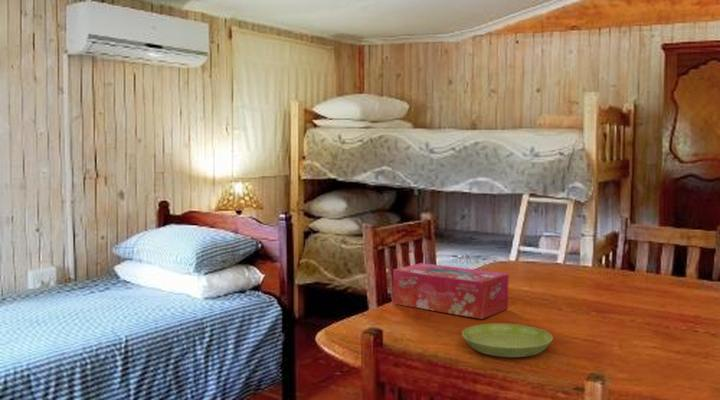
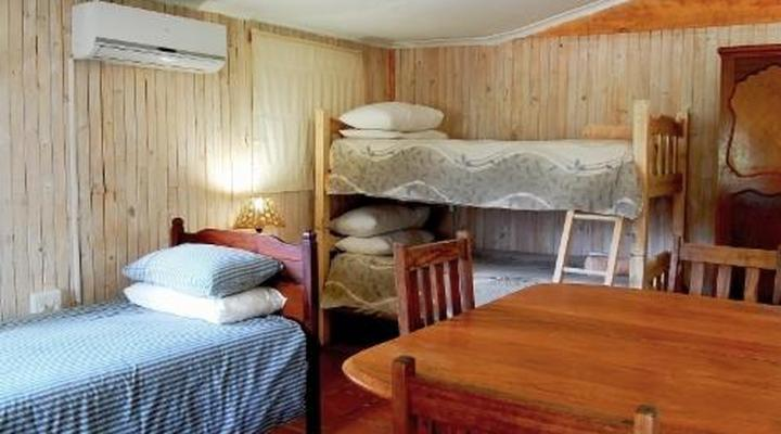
- saucer [461,323,554,358]
- tissue box [392,262,510,320]
